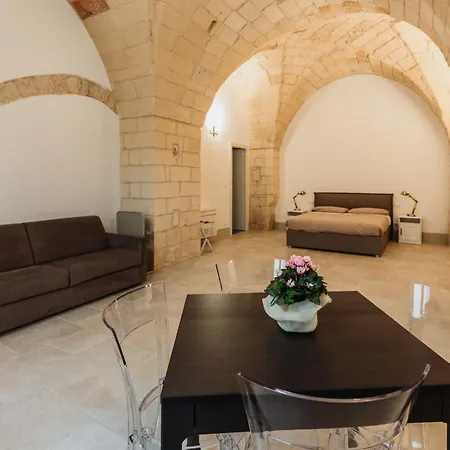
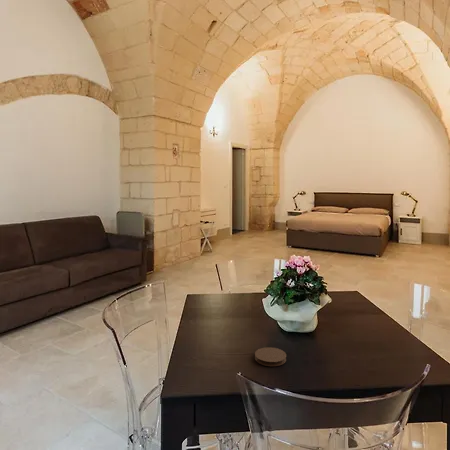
+ coaster [254,346,287,367]
